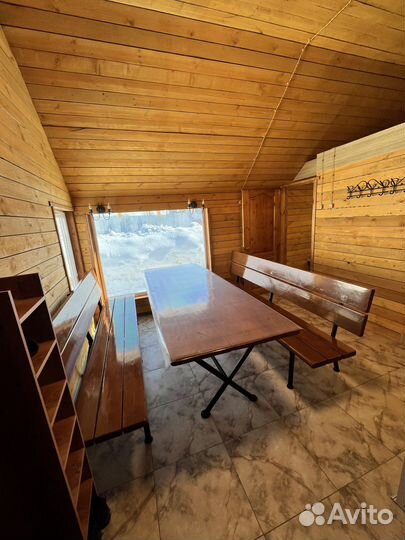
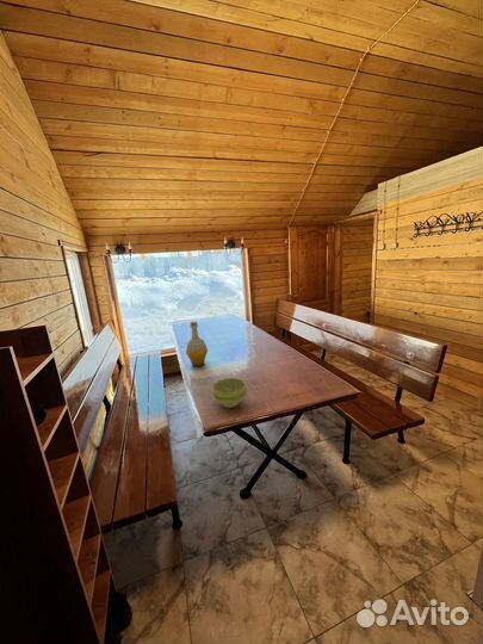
+ bottle [185,321,209,369]
+ bowl [211,377,248,409]
